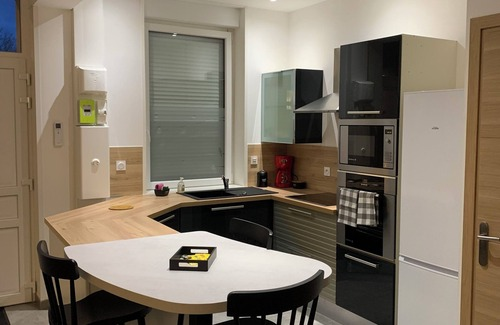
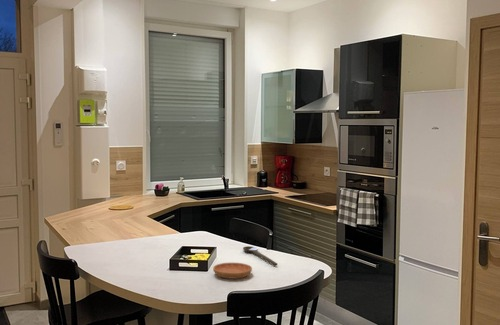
+ saucer [212,262,253,280]
+ wooden spoon [242,245,278,266]
